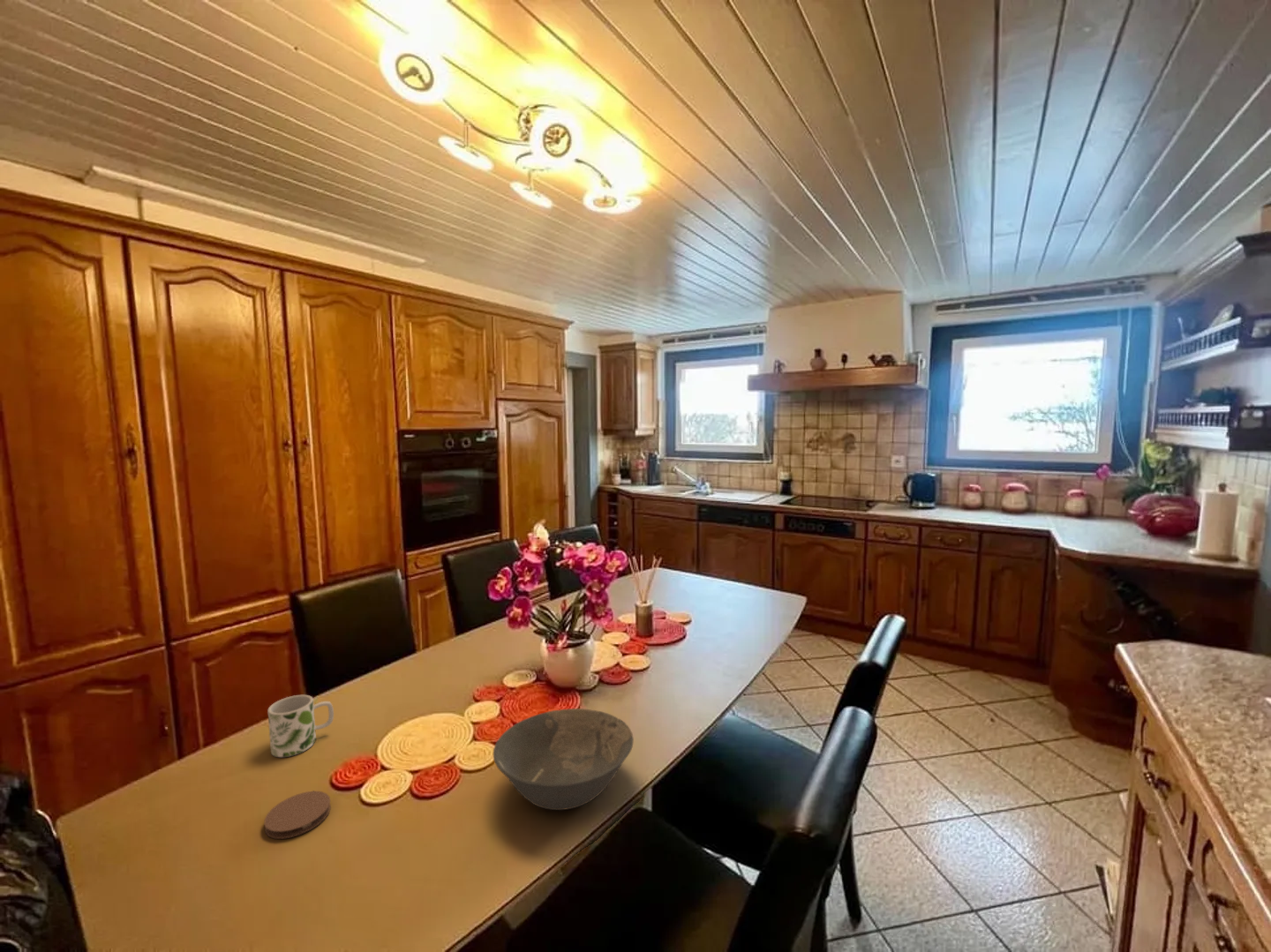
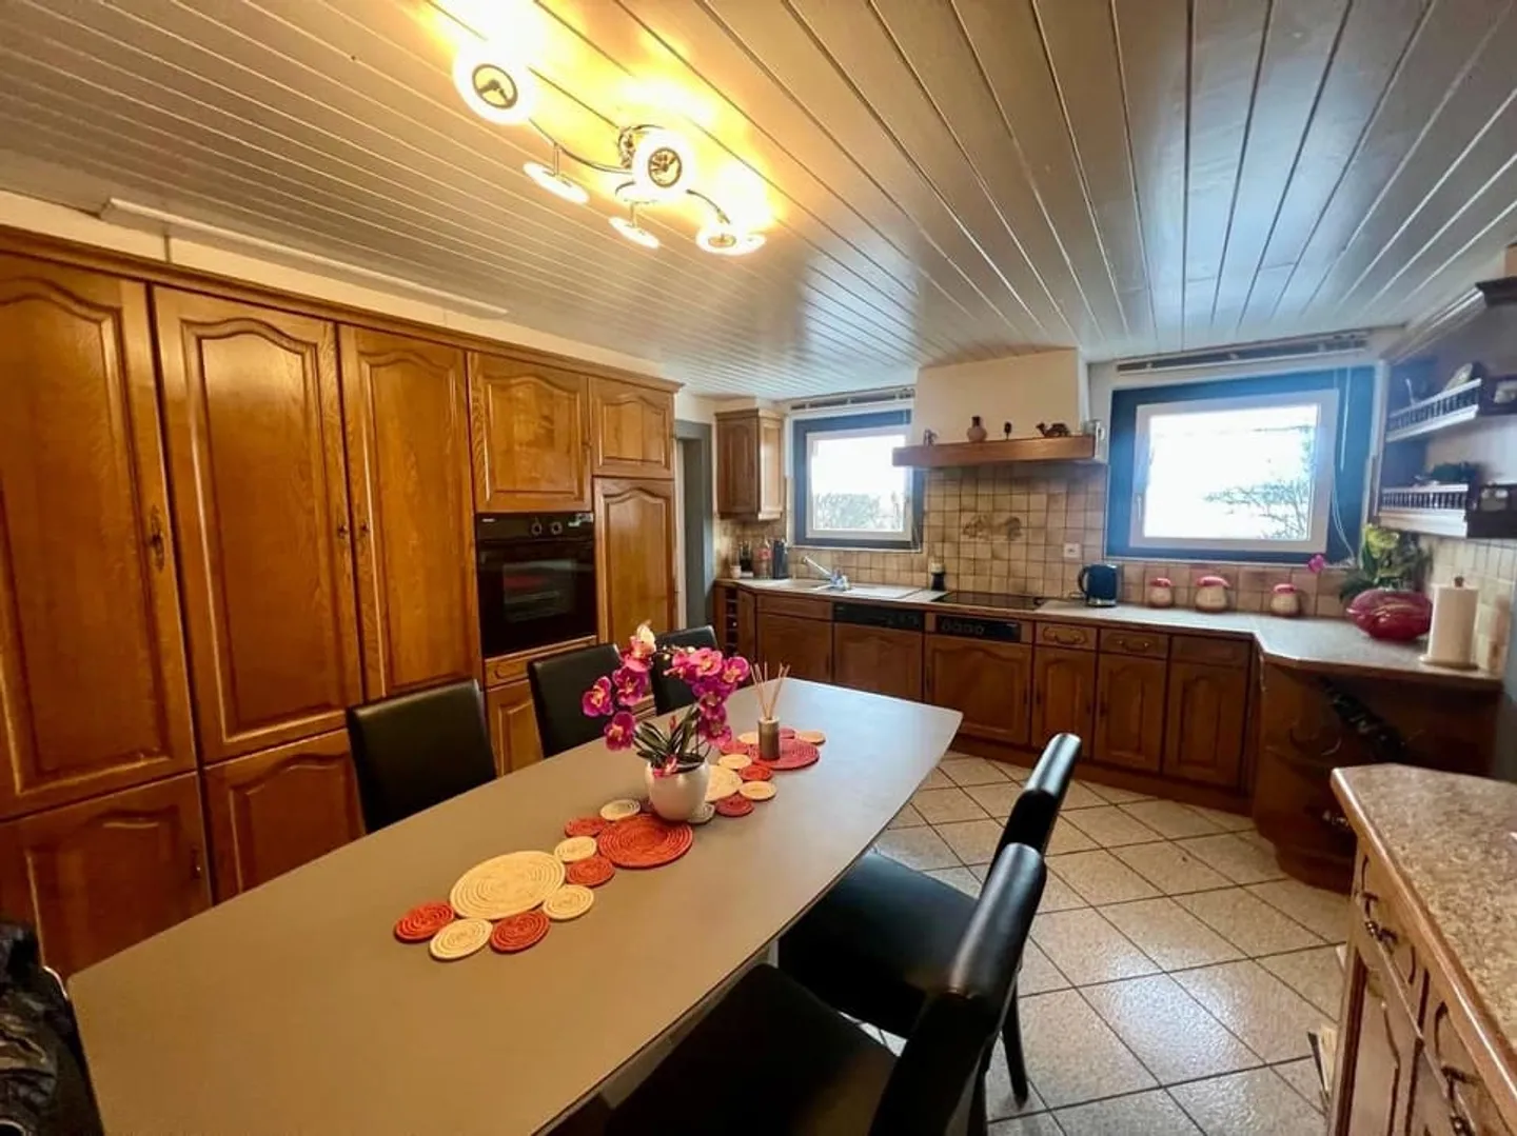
- mug [267,694,335,758]
- coaster [264,791,332,840]
- bowl [493,708,635,811]
